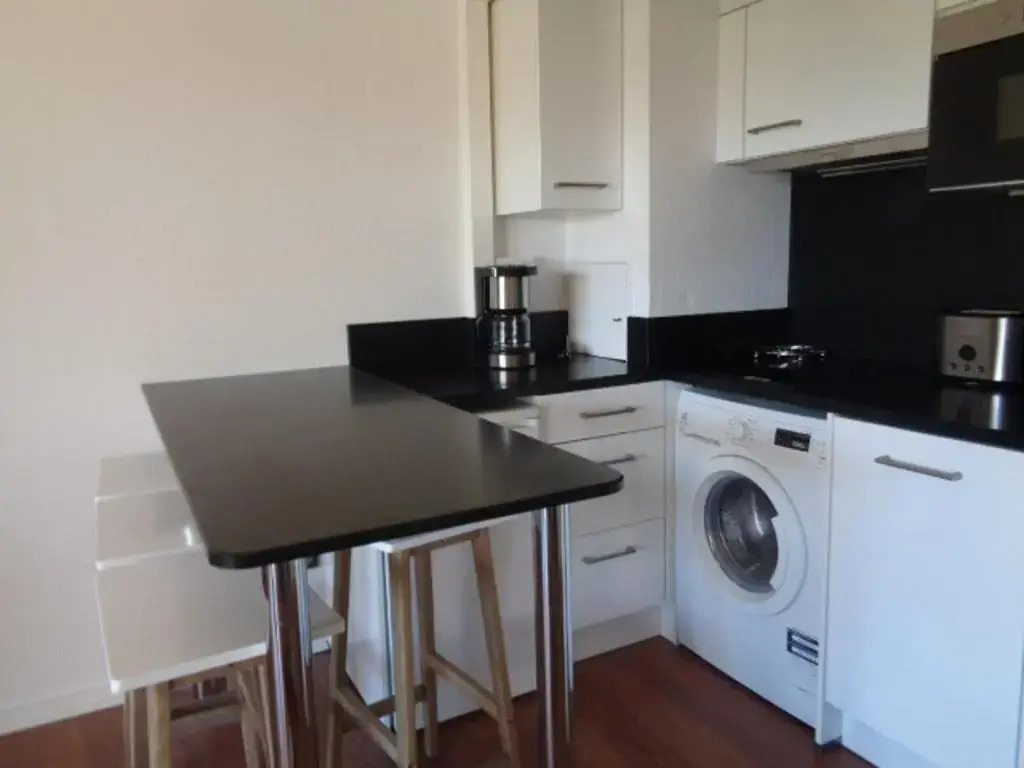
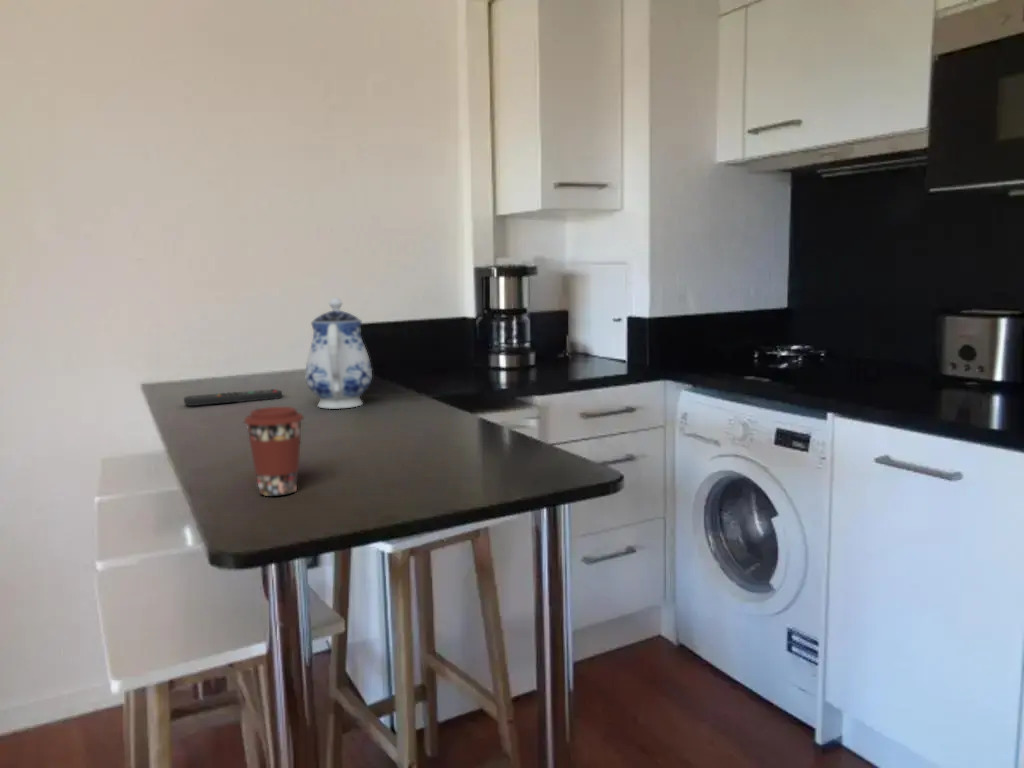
+ coffee cup [243,406,305,497]
+ teapot [304,297,373,410]
+ remote control [183,388,283,407]
